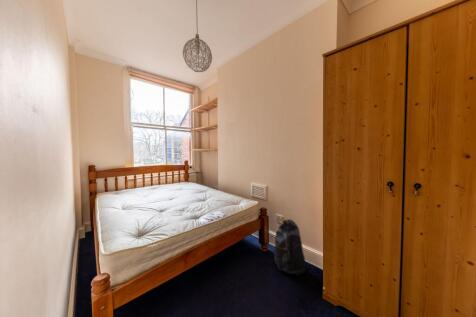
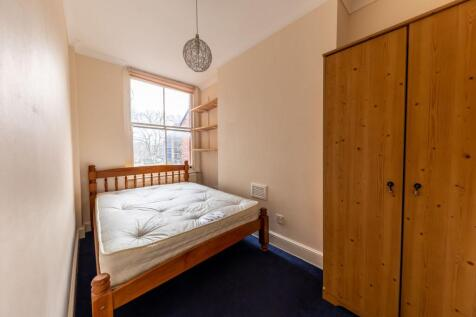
- backpack [273,218,307,277]
